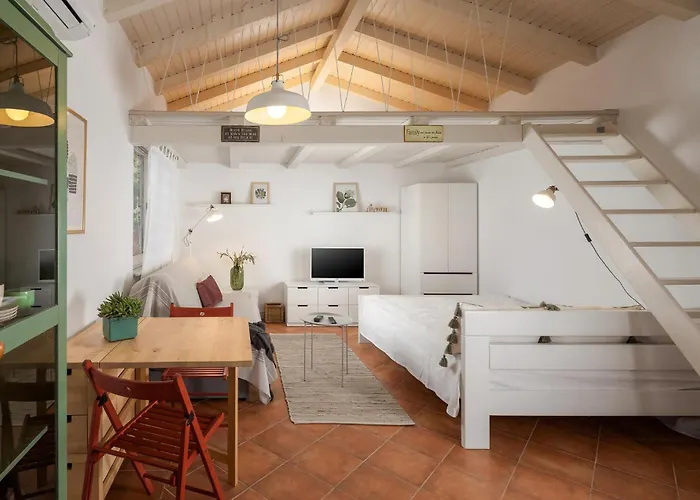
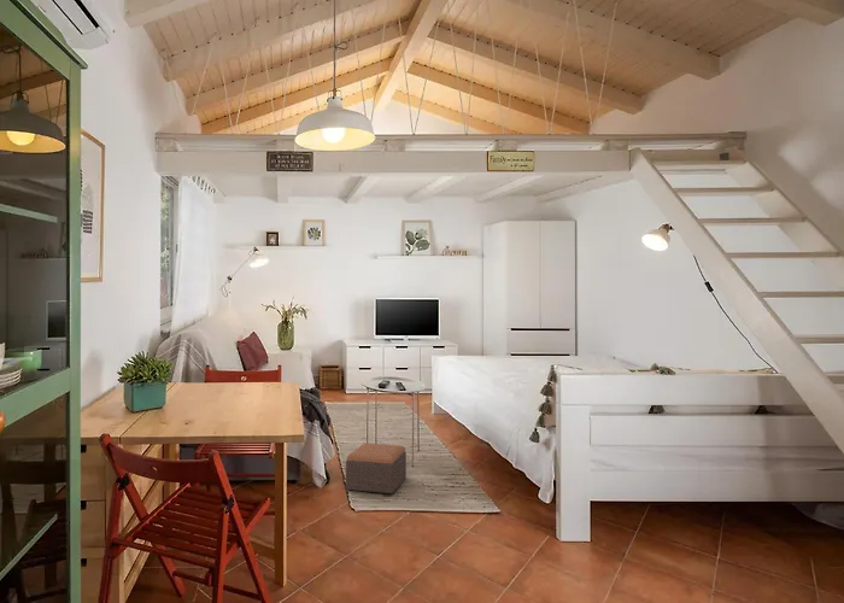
+ footstool [345,443,408,494]
